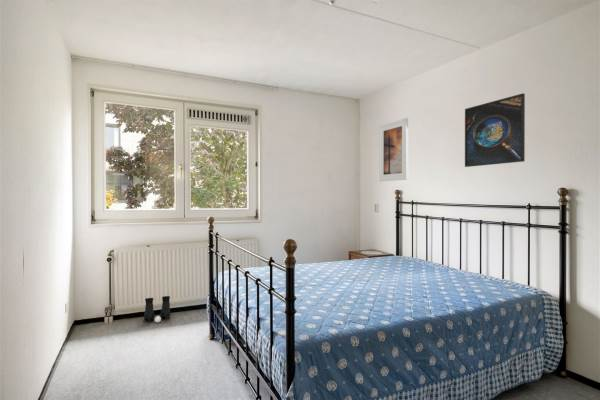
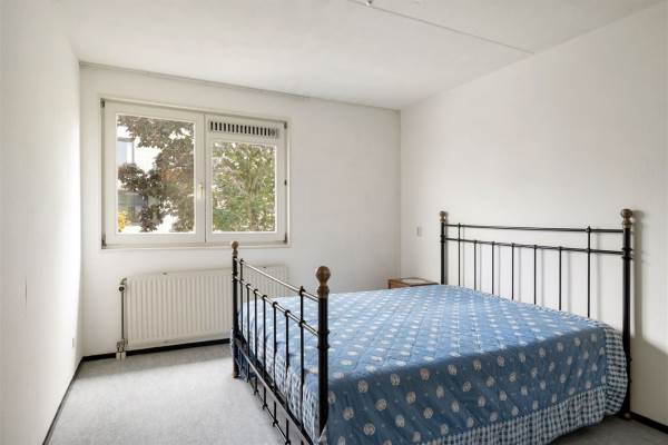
- boots [143,295,172,323]
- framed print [378,117,409,182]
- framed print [464,92,526,168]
